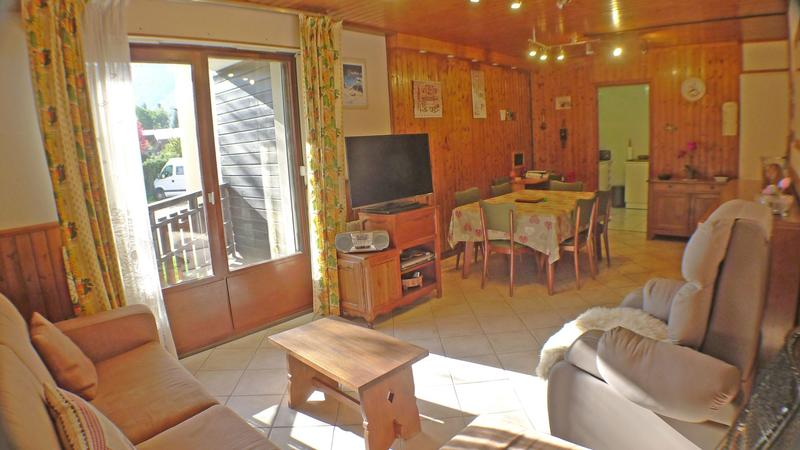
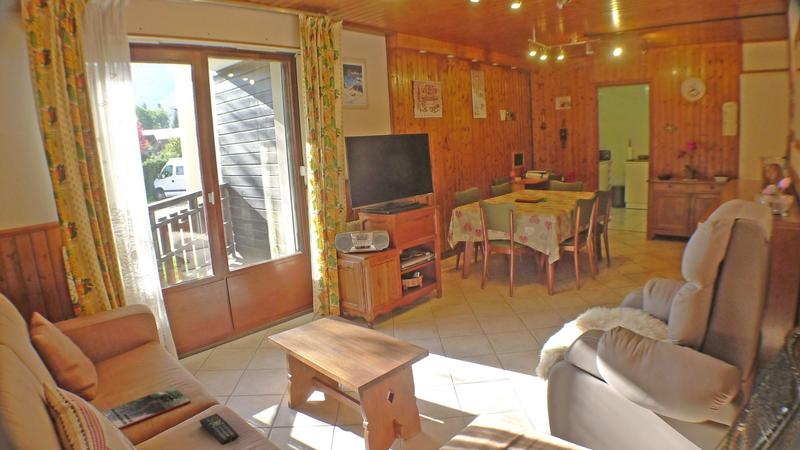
+ magazine [101,386,192,430]
+ remote control [198,412,240,446]
